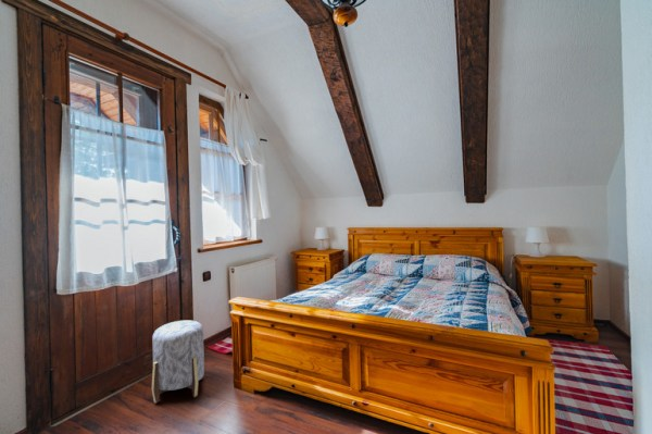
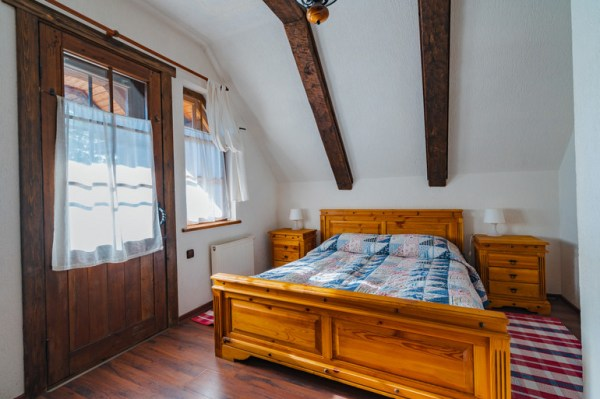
- stool [151,320,205,405]
